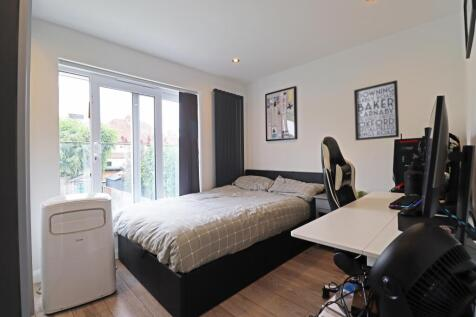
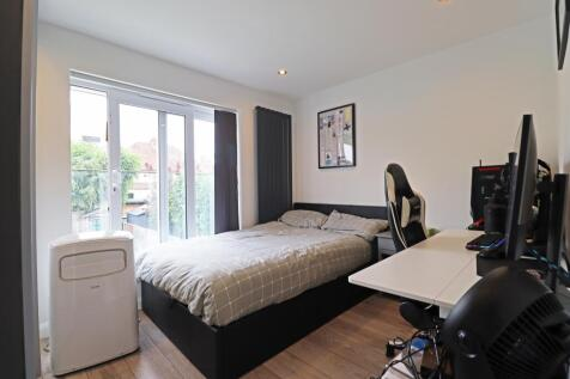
- wall art [353,79,400,142]
